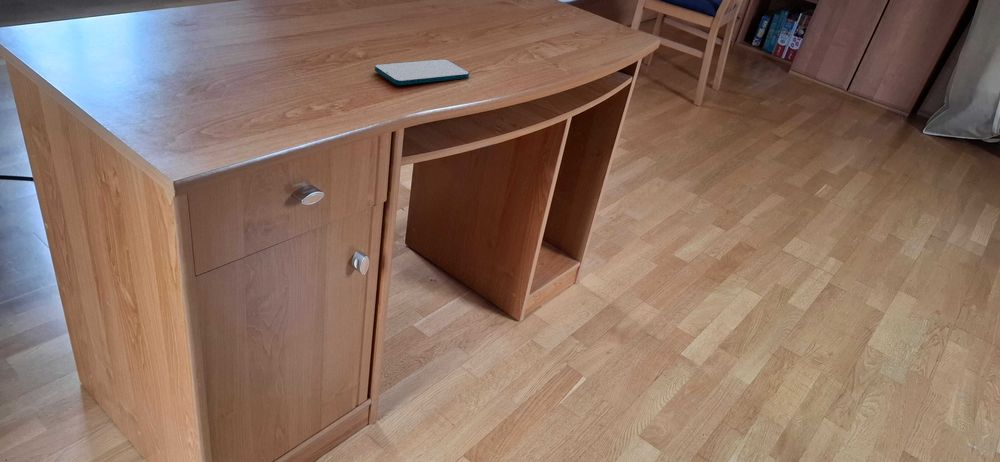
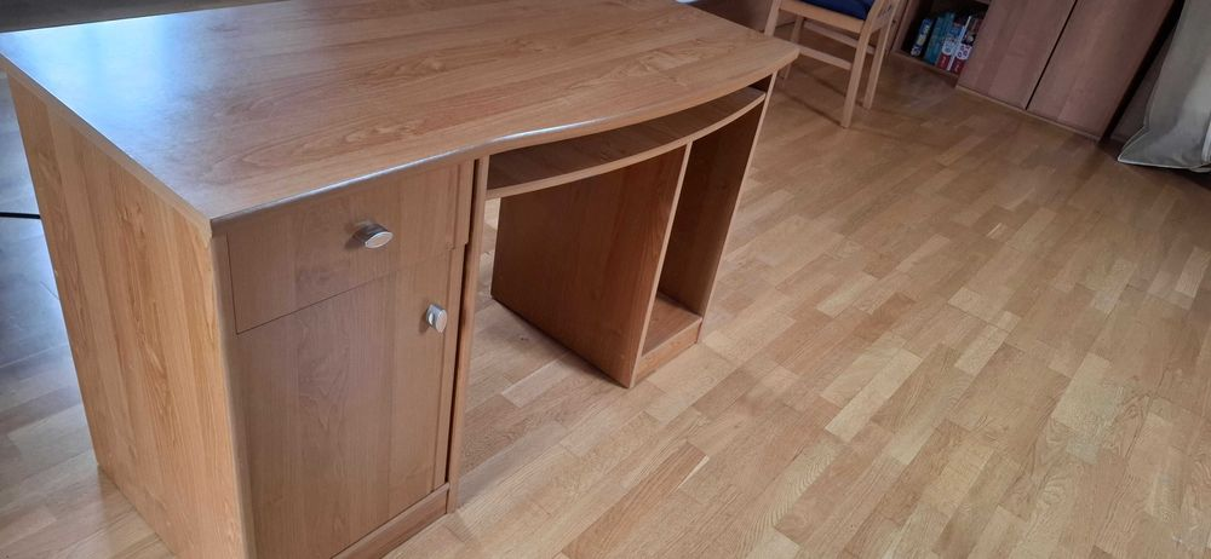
- smartphone [374,58,470,86]
